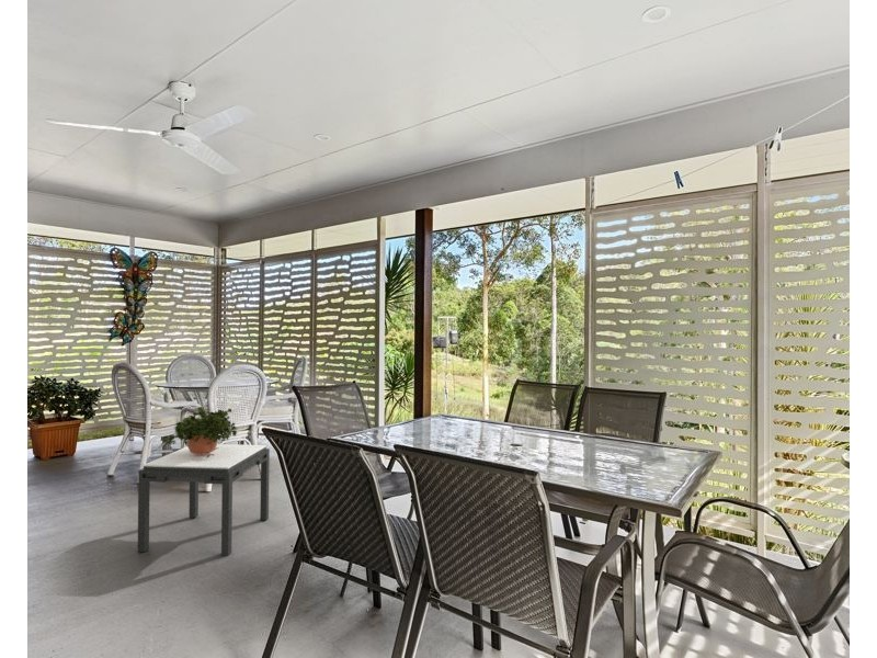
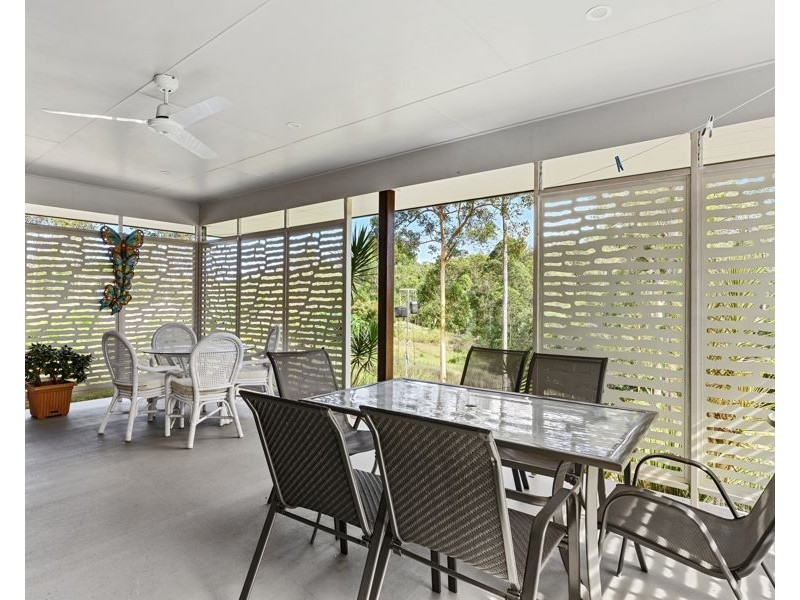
- side table [137,443,271,557]
- potted plant [162,406,239,457]
